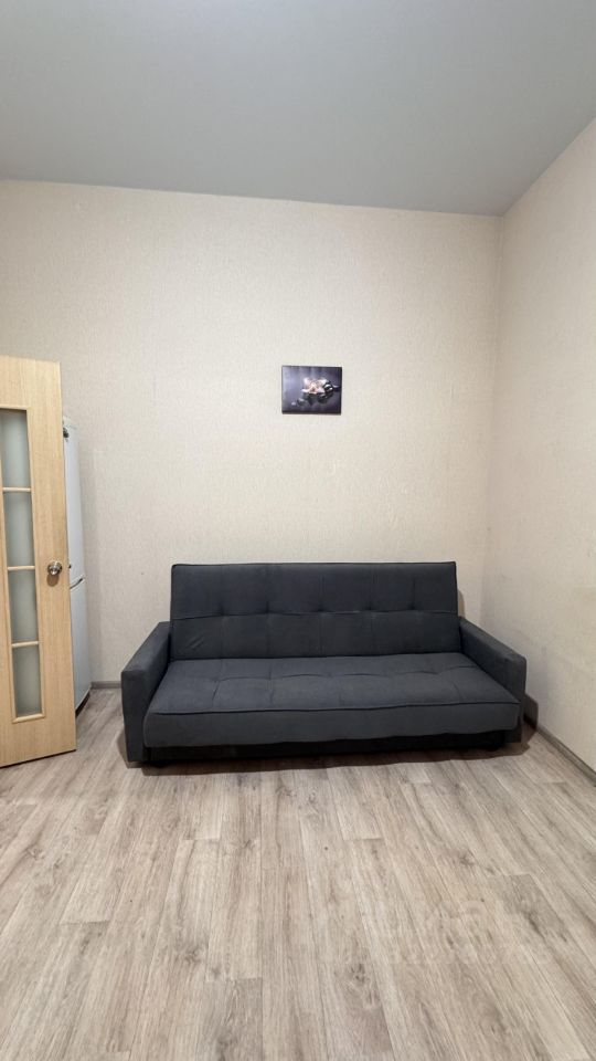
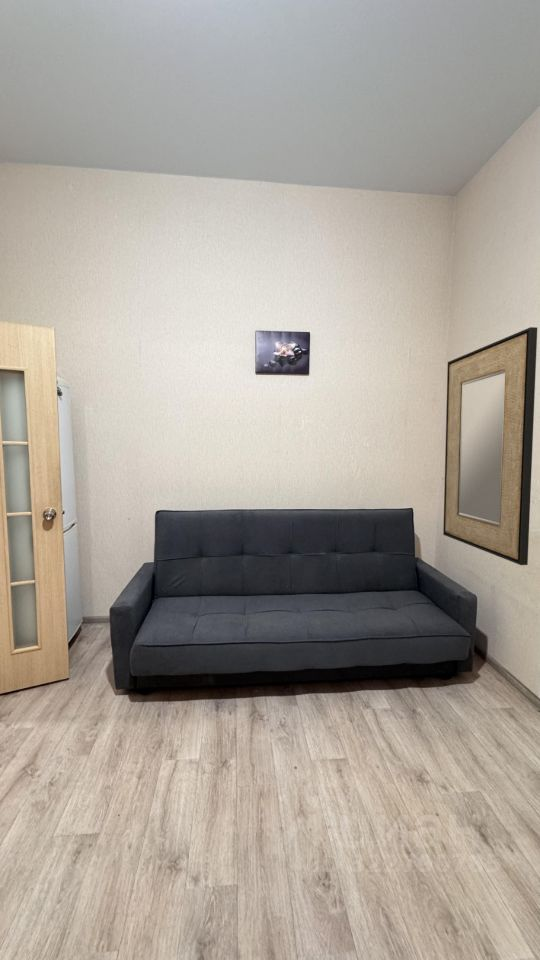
+ home mirror [442,326,538,566]
